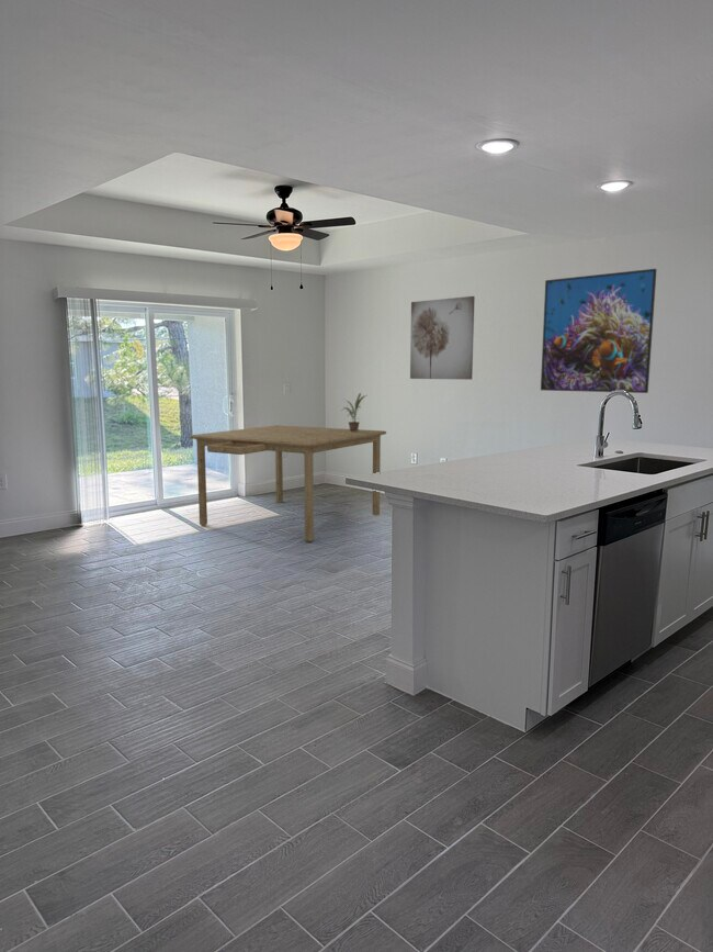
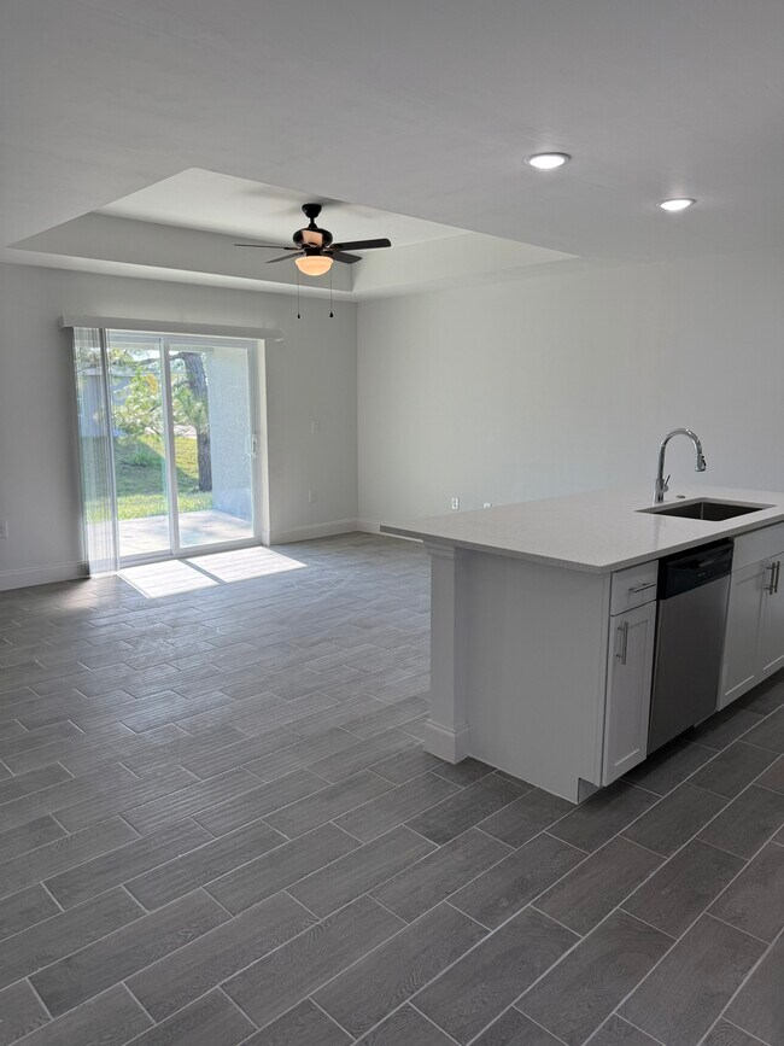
- wall art [409,295,476,381]
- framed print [540,268,658,394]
- potted plant [341,392,367,432]
- dining table [189,424,387,542]
